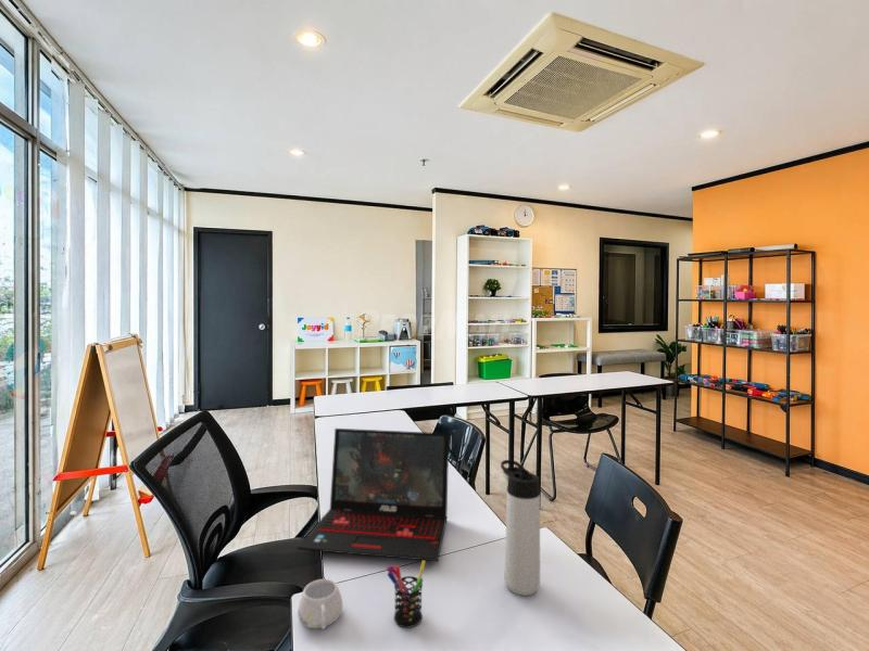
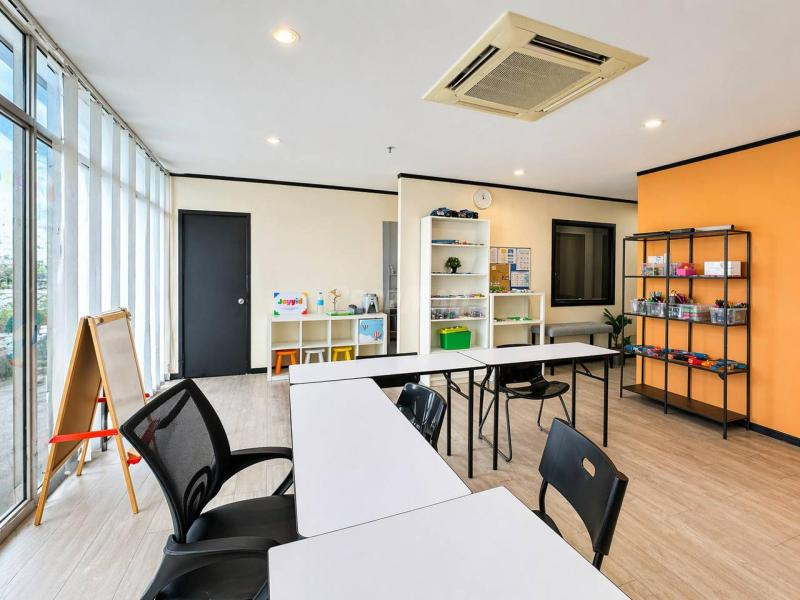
- laptop [297,427,450,562]
- pen holder [386,560,427,628]
- mug [297,578,343,630]
- thermos bottle [500,459,541,597]
